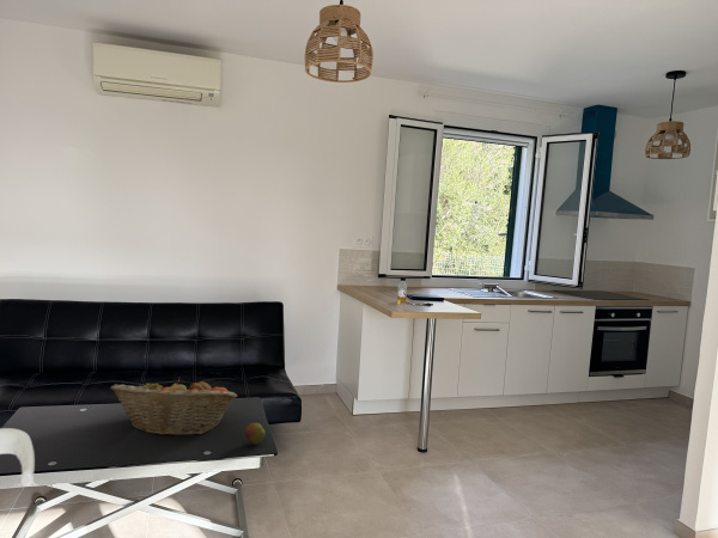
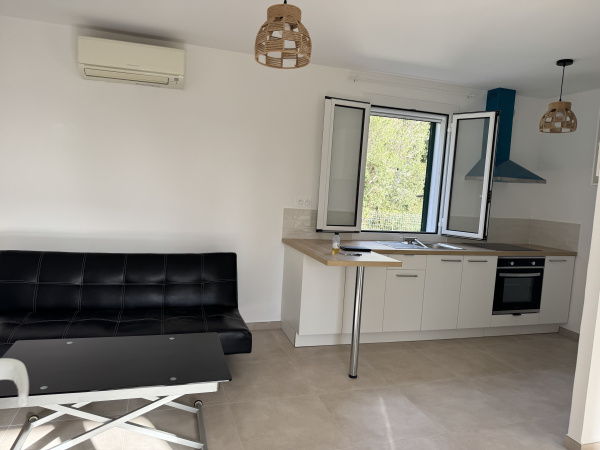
- apple [244,422,266,446]
- fruit basket [110,378,238,436]
